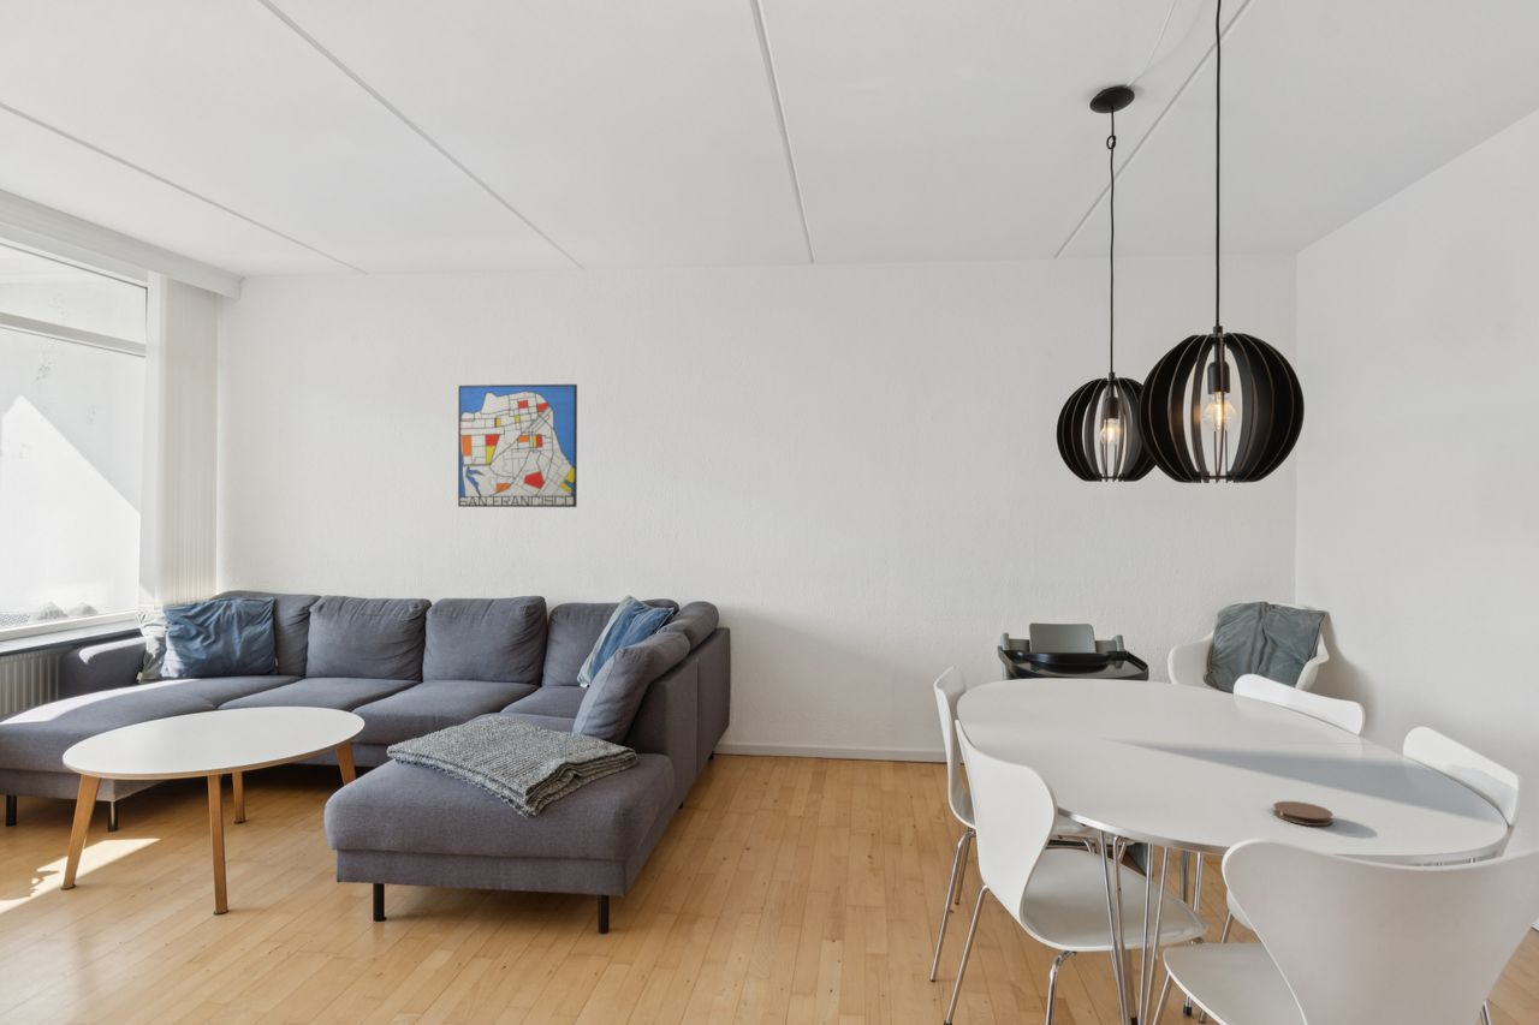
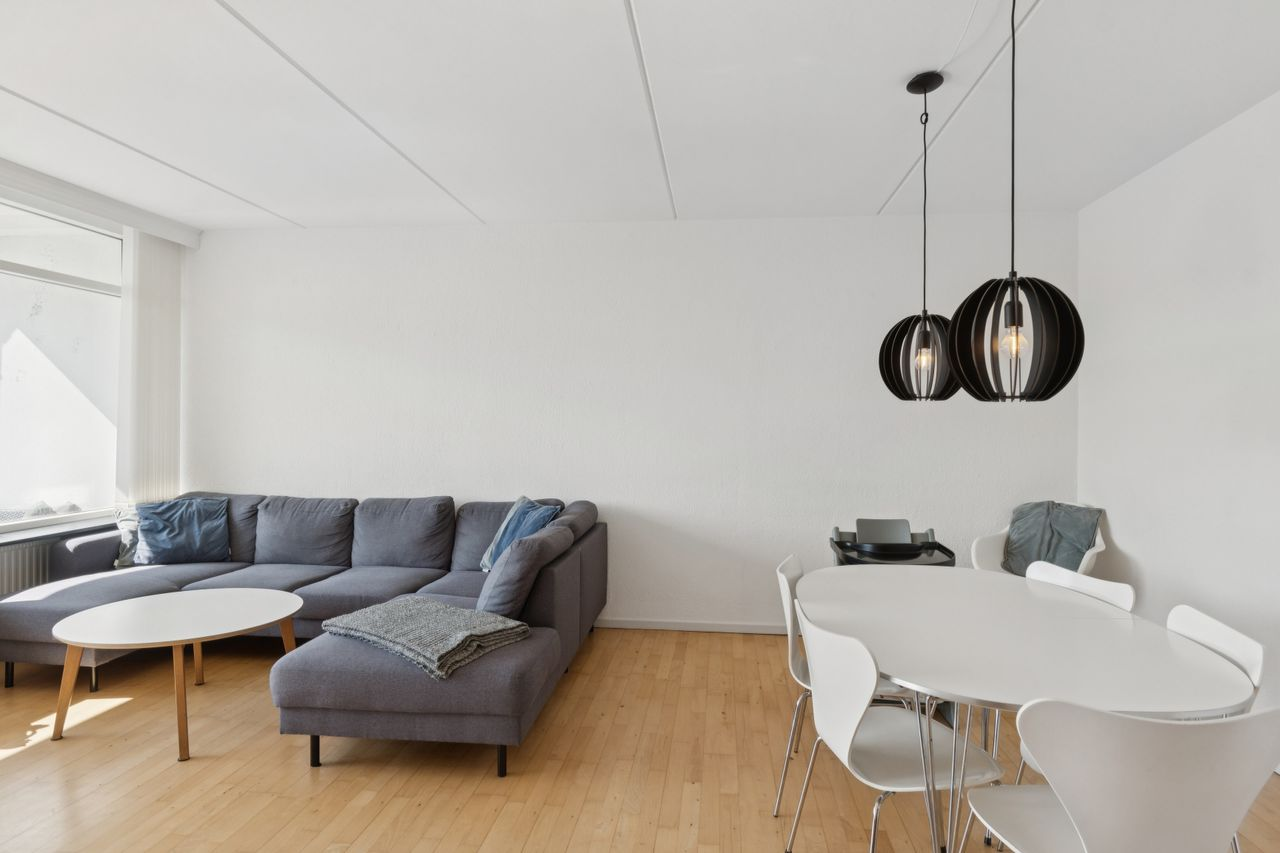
- wall art [457,383,578,508]
- coaster [1272,800,1335,827]
